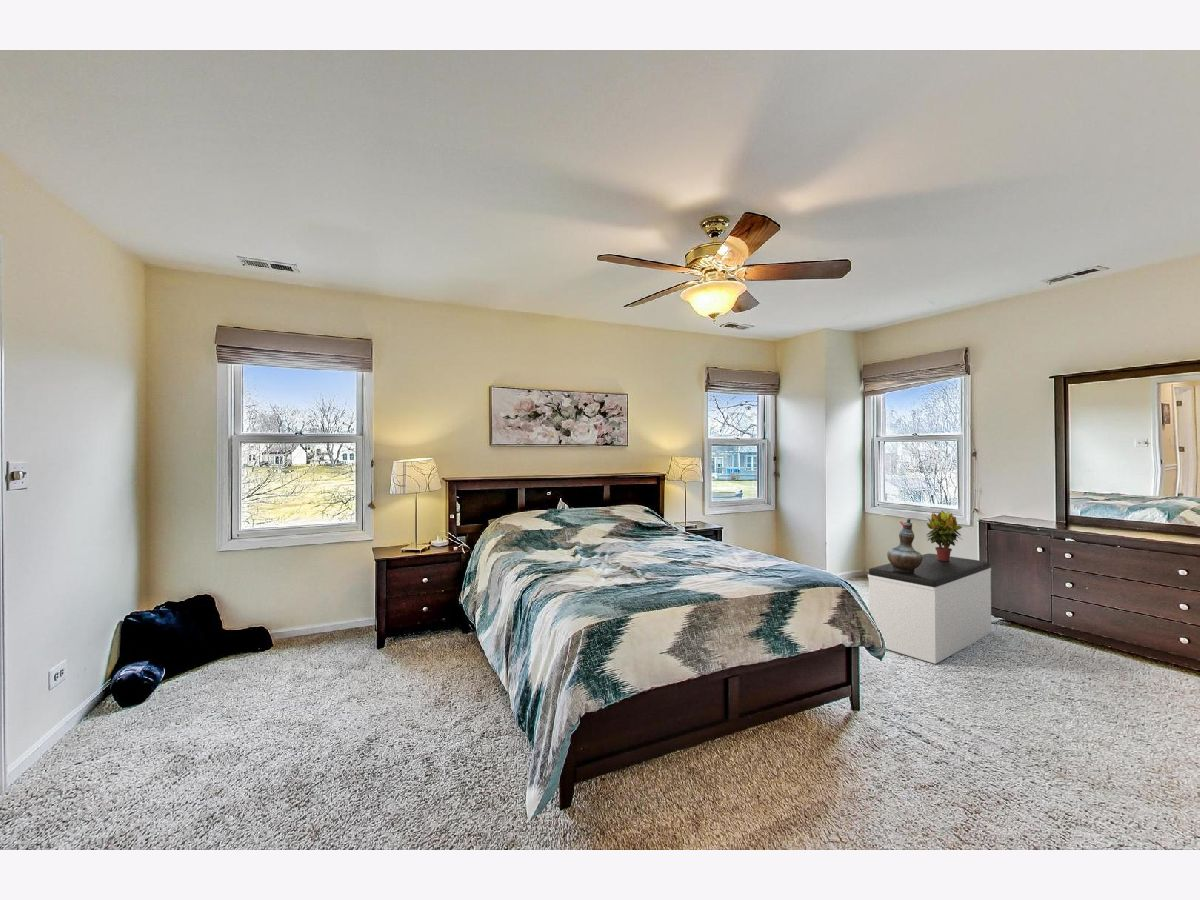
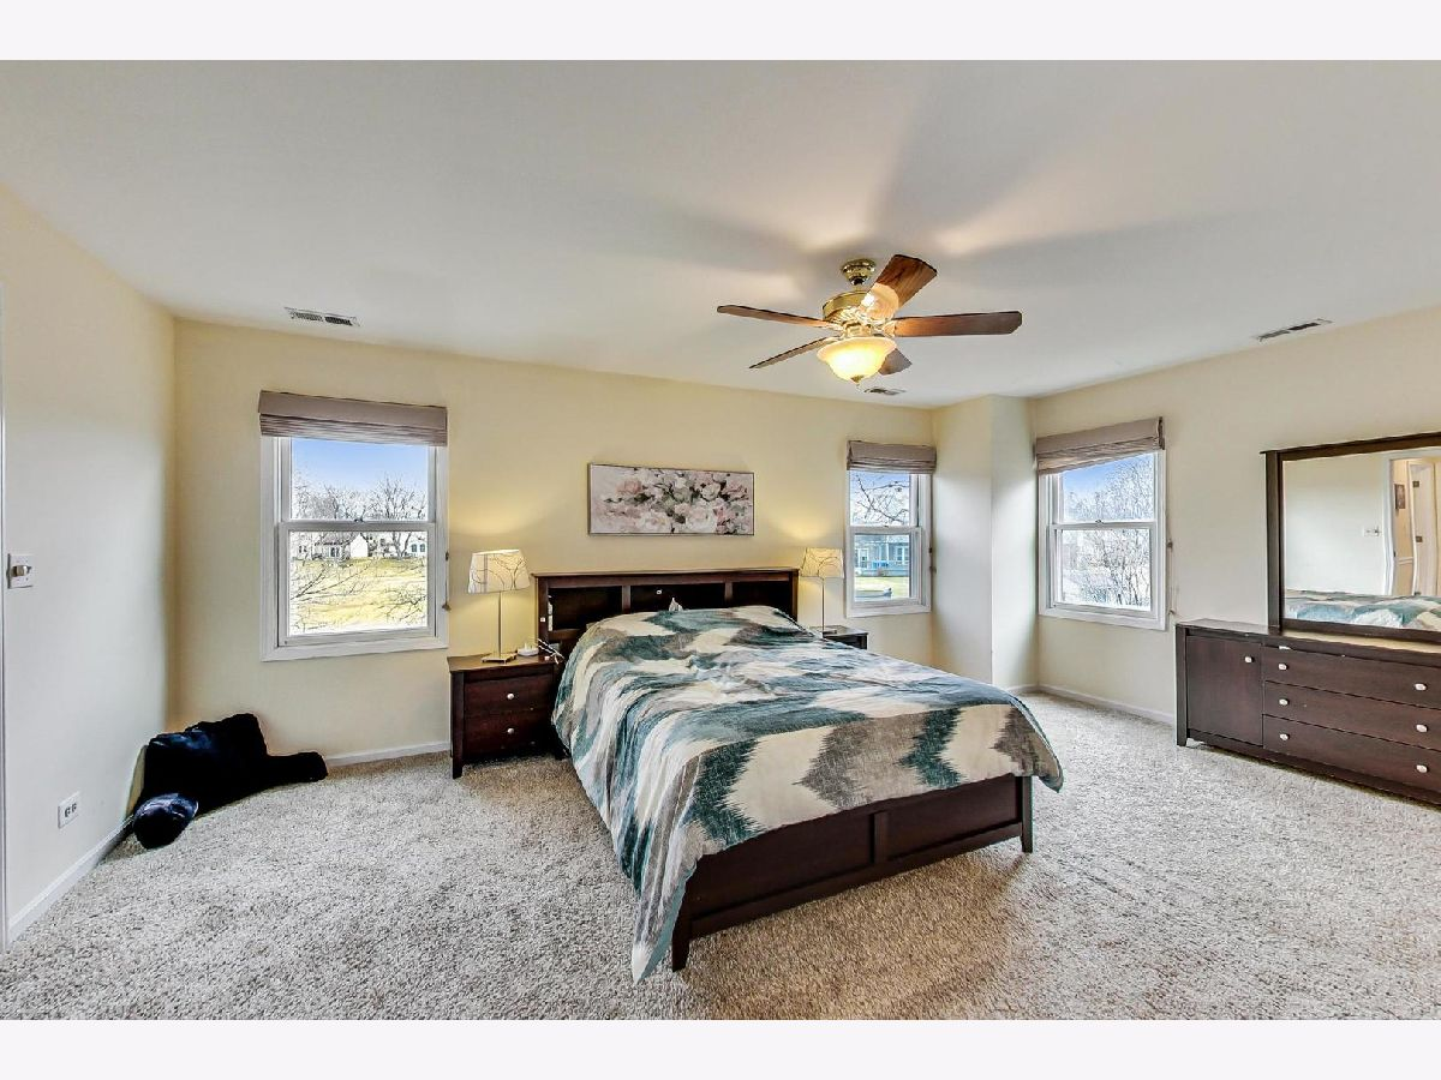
- potted plant [925,510,963,561]
- decorative vase [886,517,923,573]
- bench [867,553,992,665]
